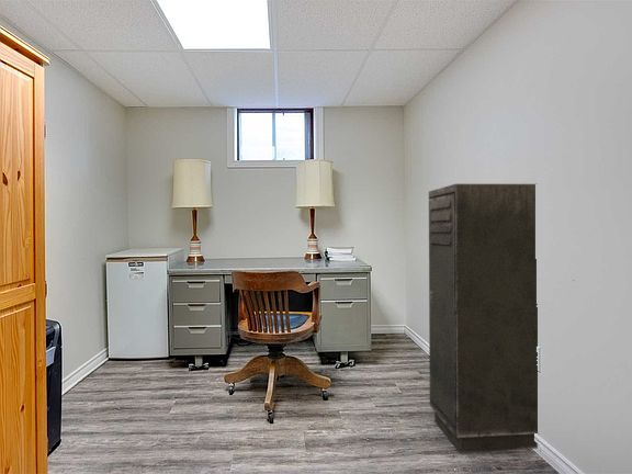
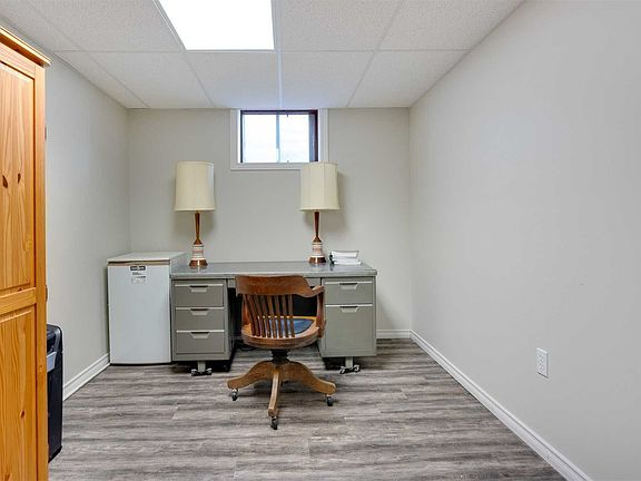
- storage cabinet [428,183,539,454]
